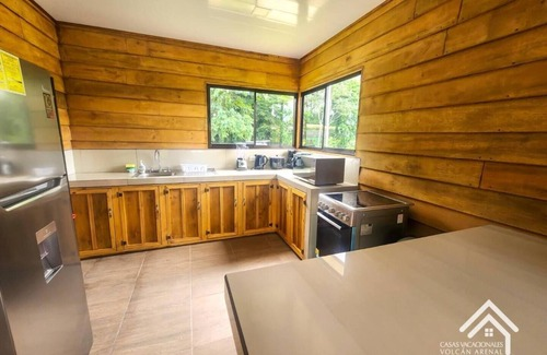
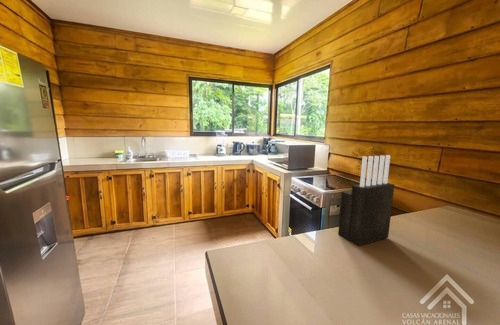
+ knife block [337,154,396,247]
